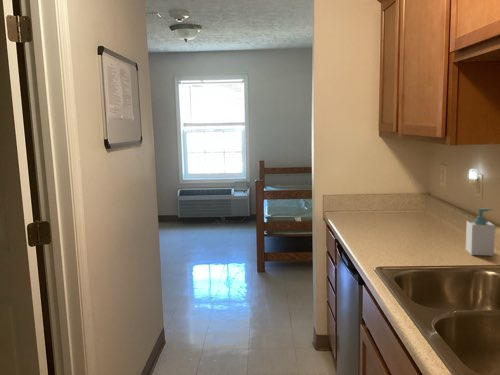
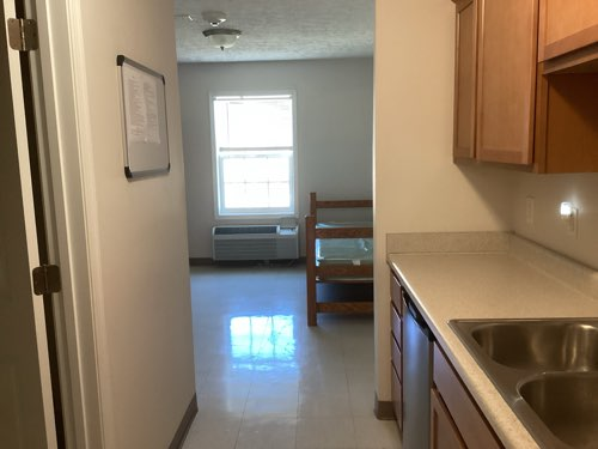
- soap bottle [465,207,496,257]
